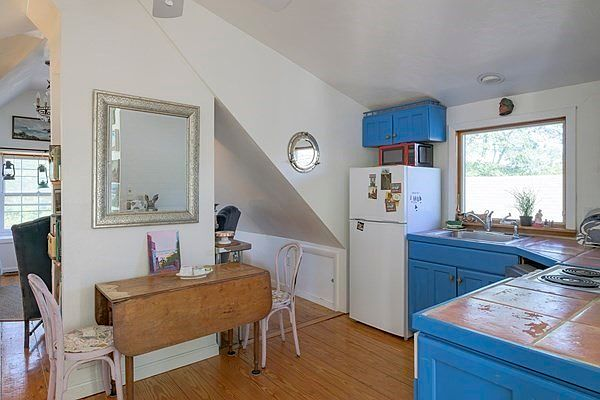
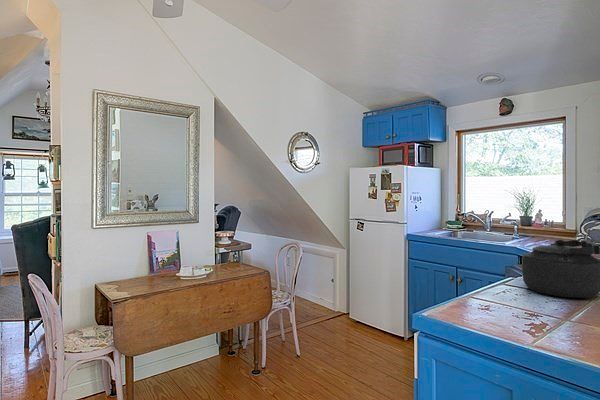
+ kettle [521,239,600,299]
